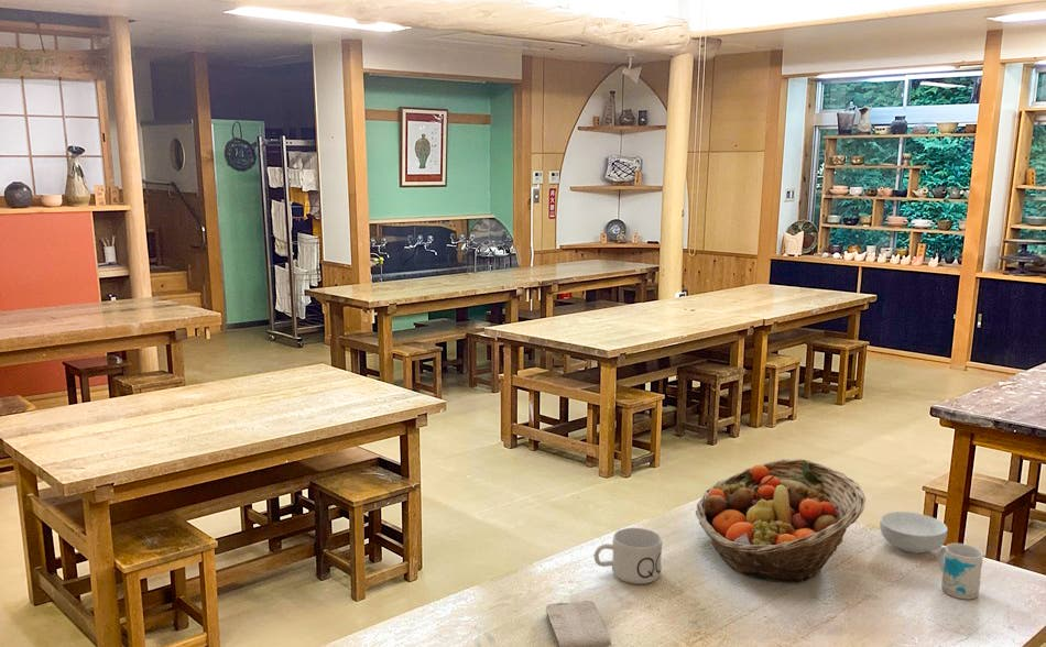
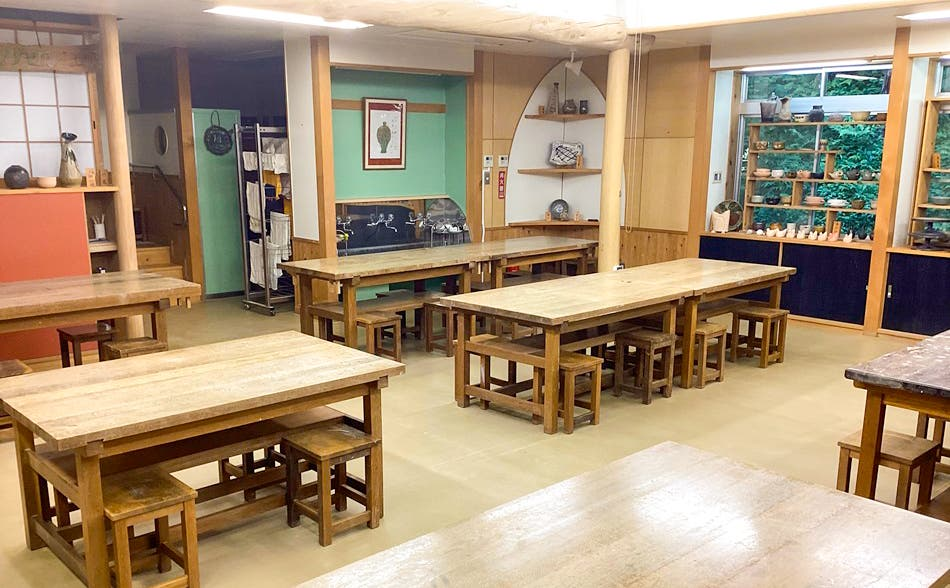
- washcloth [545,600,612,647]
- mug [937,542,984,601]
- mug [593,527,663,585]
- fruit basket [695,458,867,584]
- cereal bowl [879,511,949,555]
